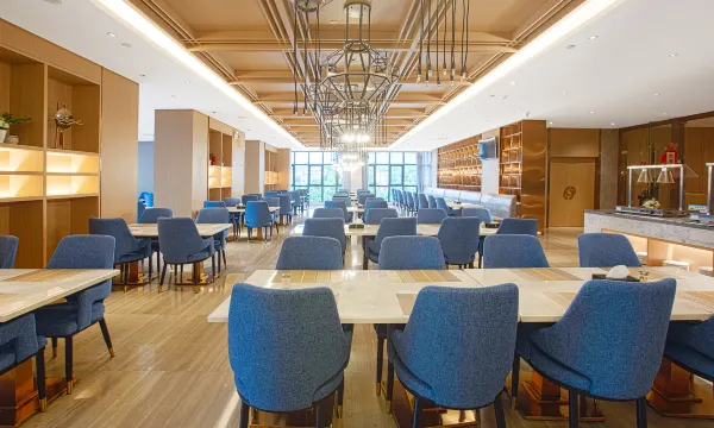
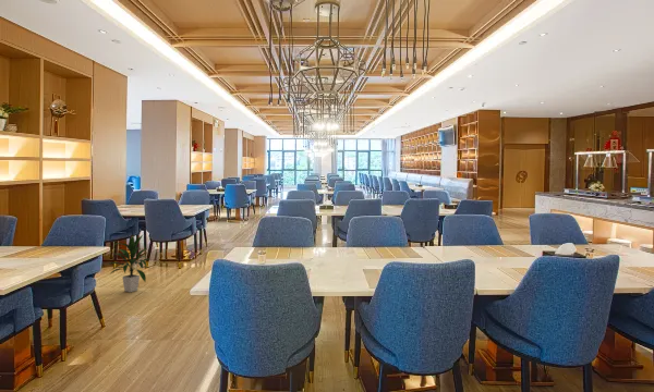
+ indoor plant [106,234,149,293]
